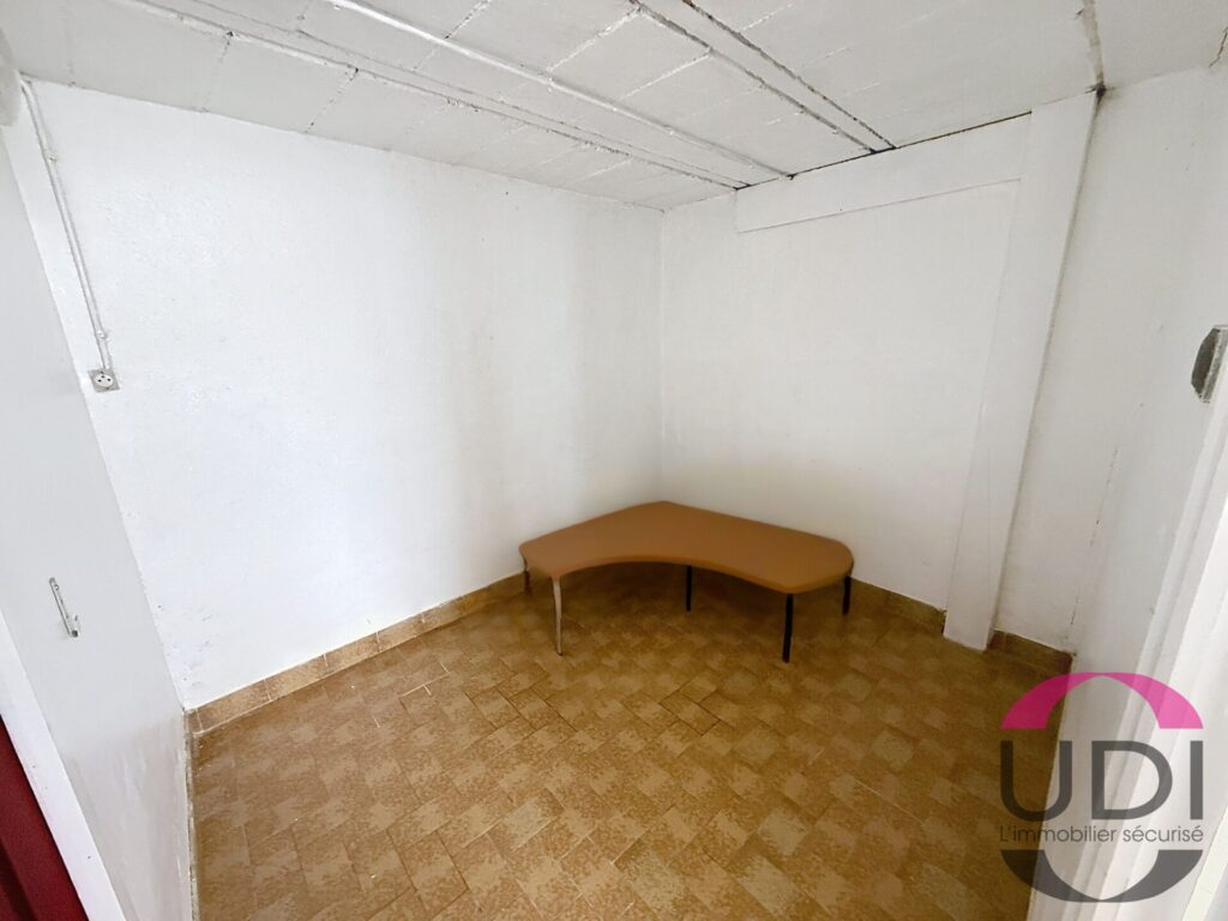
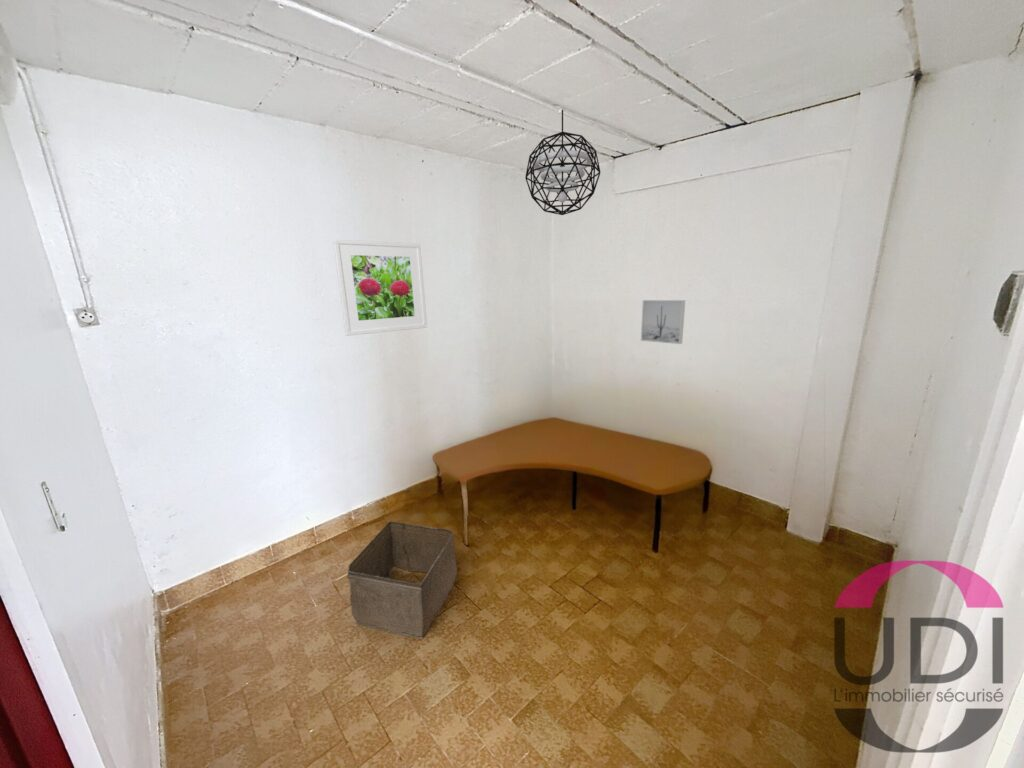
+ pendant light [524,109,601,216]
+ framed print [332,238,428,337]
+ storage bin [346,520,458,640]
+ wall art [640,299,686,345]
